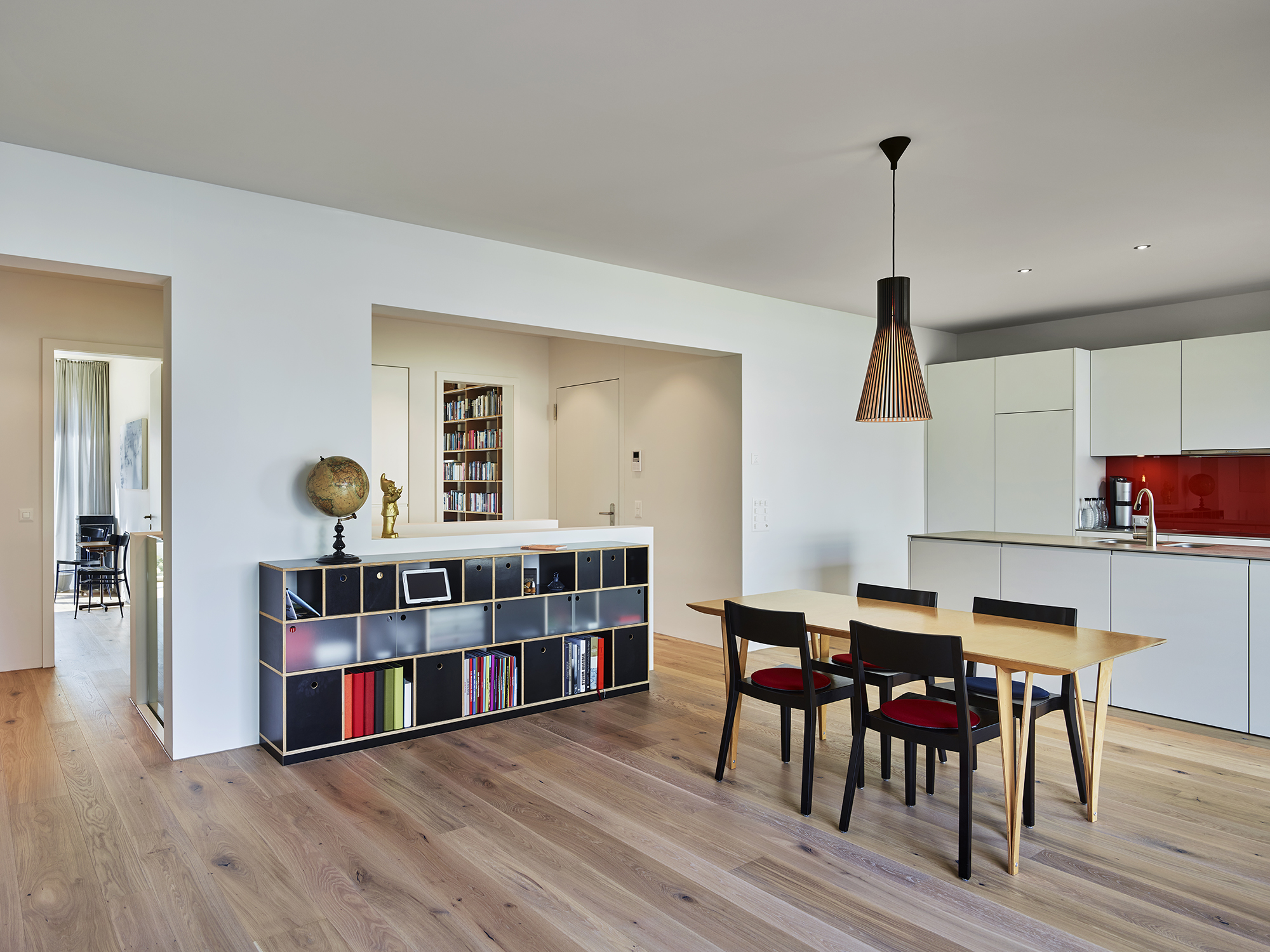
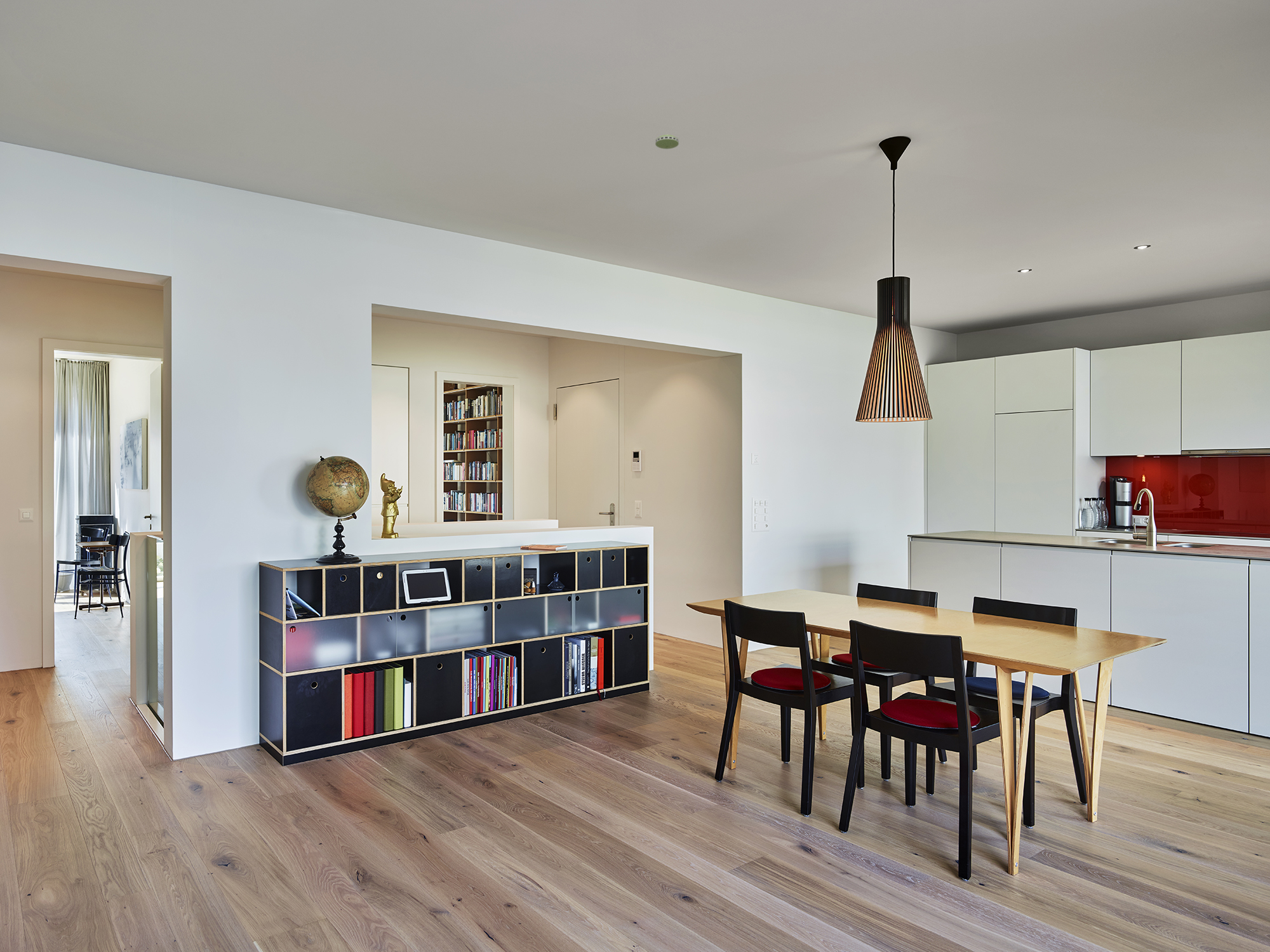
+ smoke detector [655,134,679,150]
